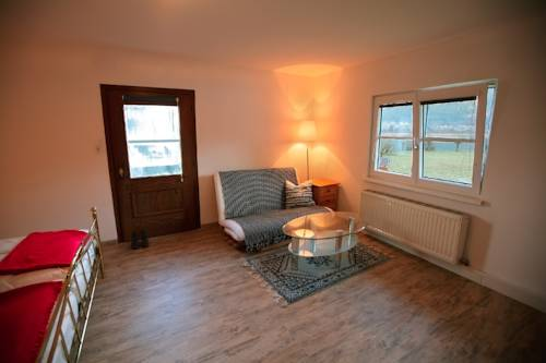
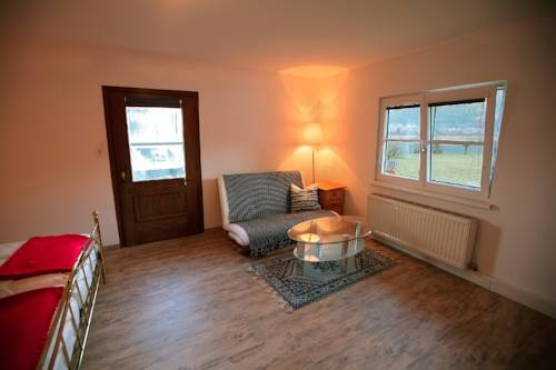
- boots [130,229,151,250]
